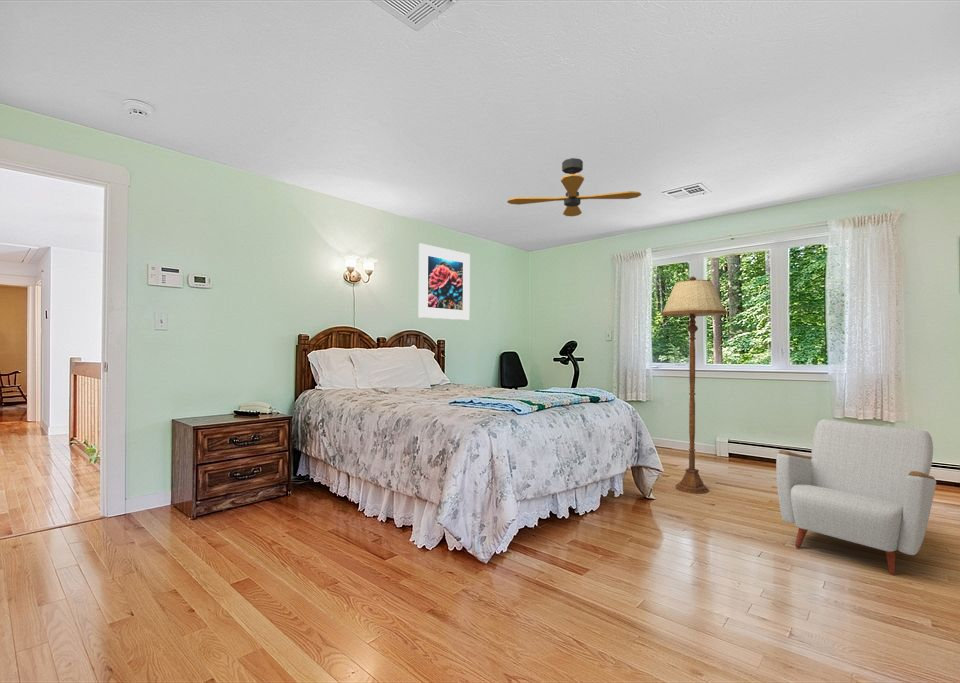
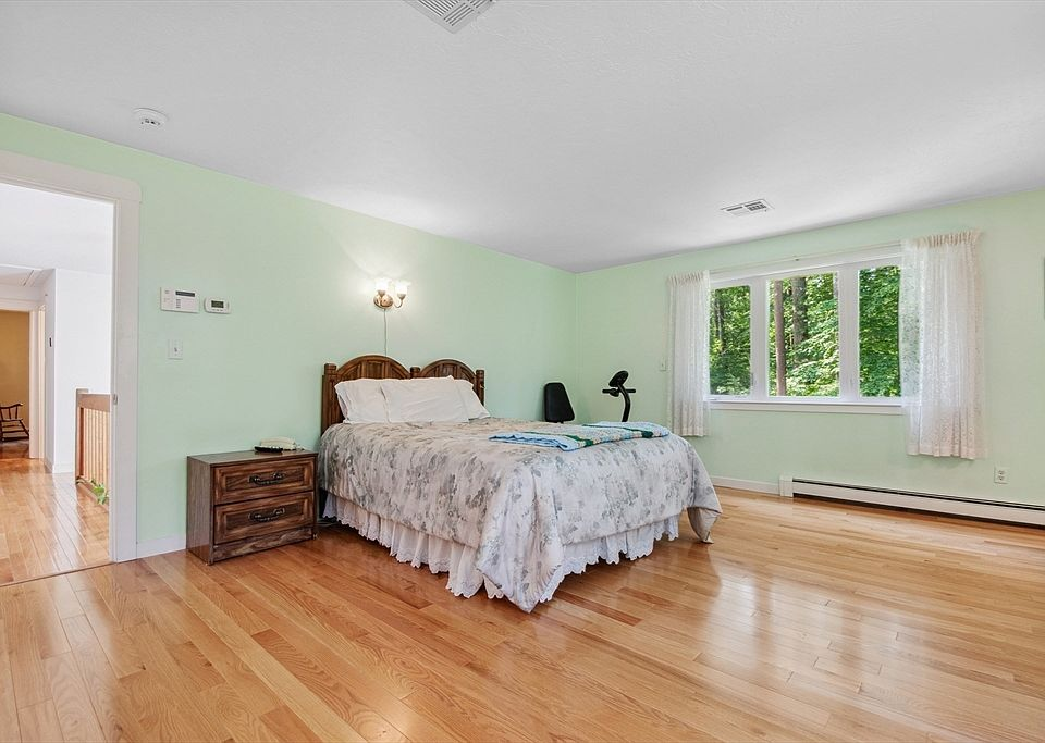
- armchair [775,418,937,577]
- ceiling fan [506,157,642,217]
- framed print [418,243,471,321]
- floor lamp [660,276,728,495]
